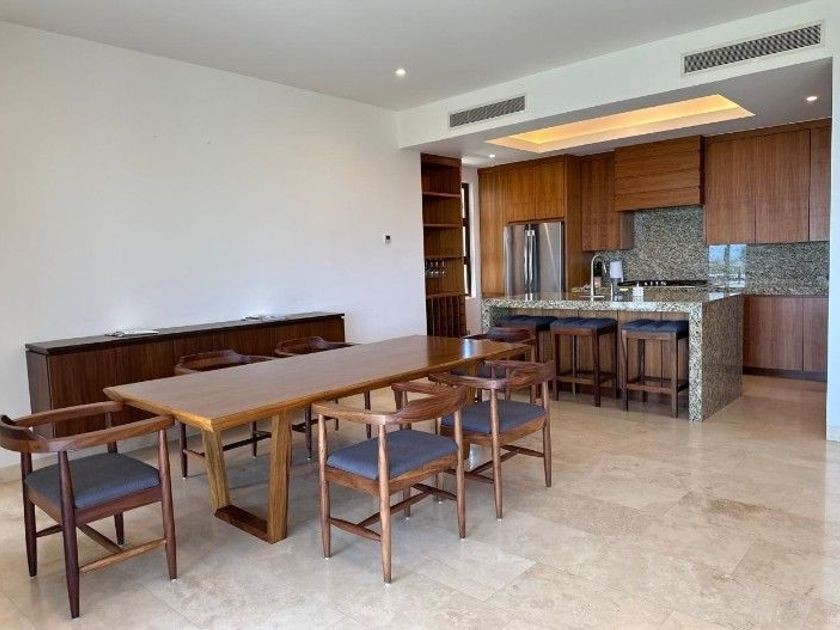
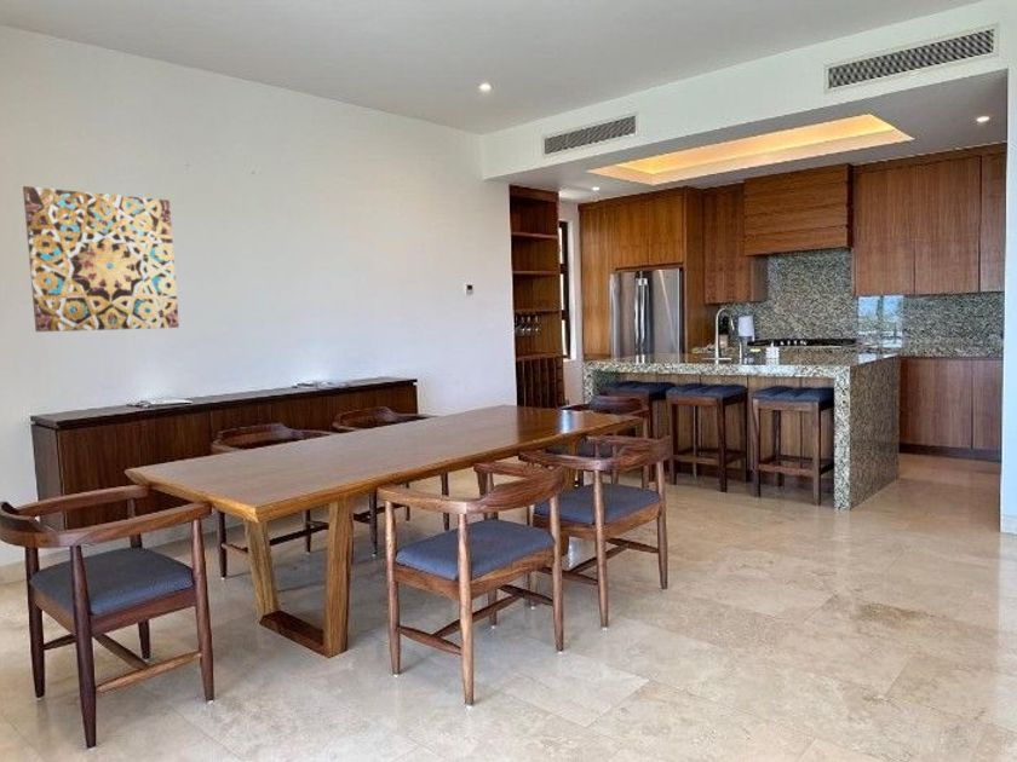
+ wall art [22,185,180,333]
